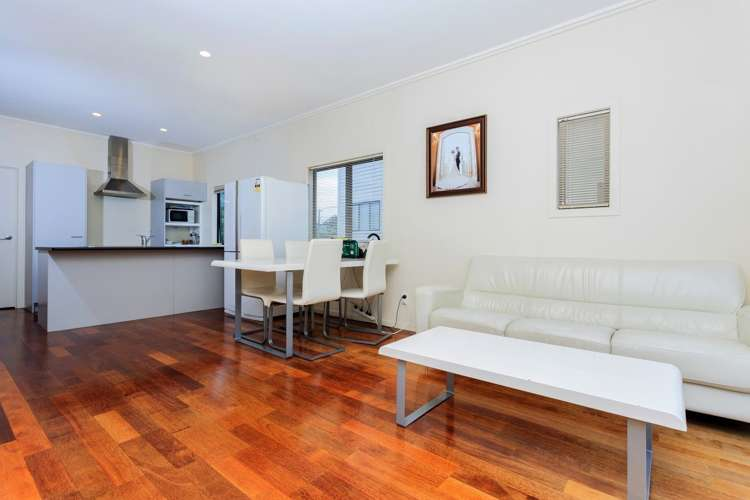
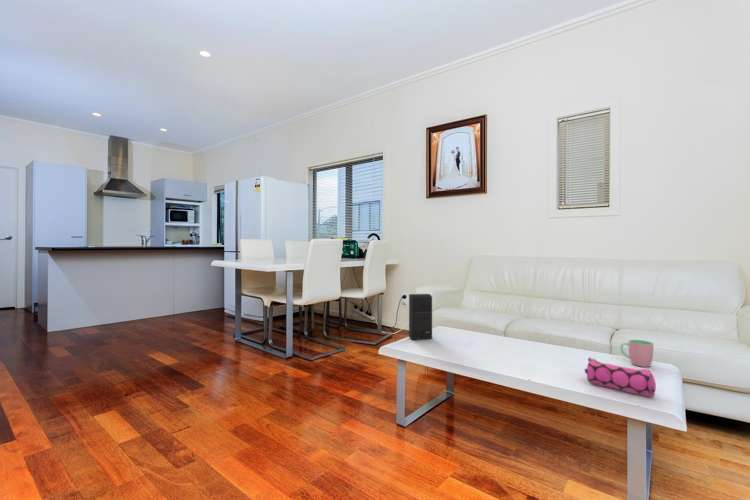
+ pencil case [583,356,657,398]
+ speaker [408,293,433,341]
+ cup [619,339,654,368]
